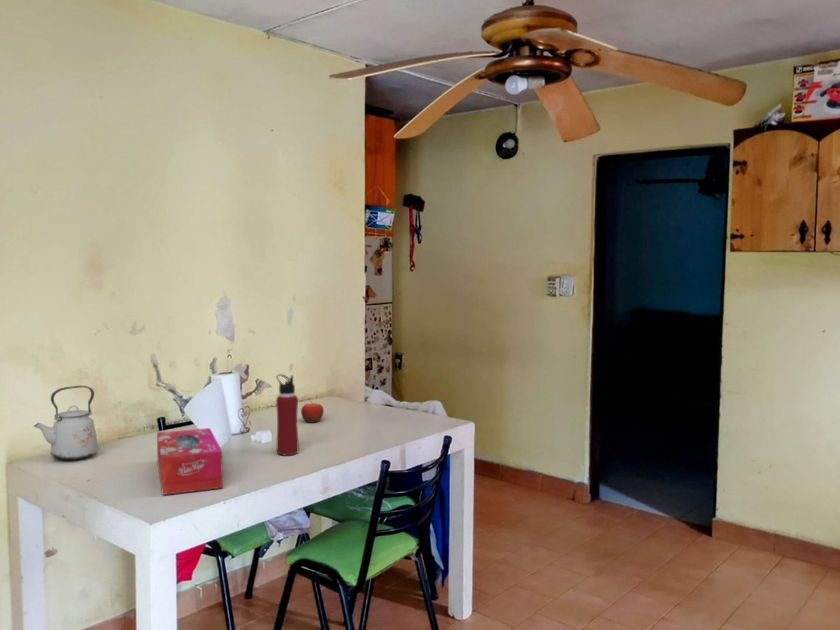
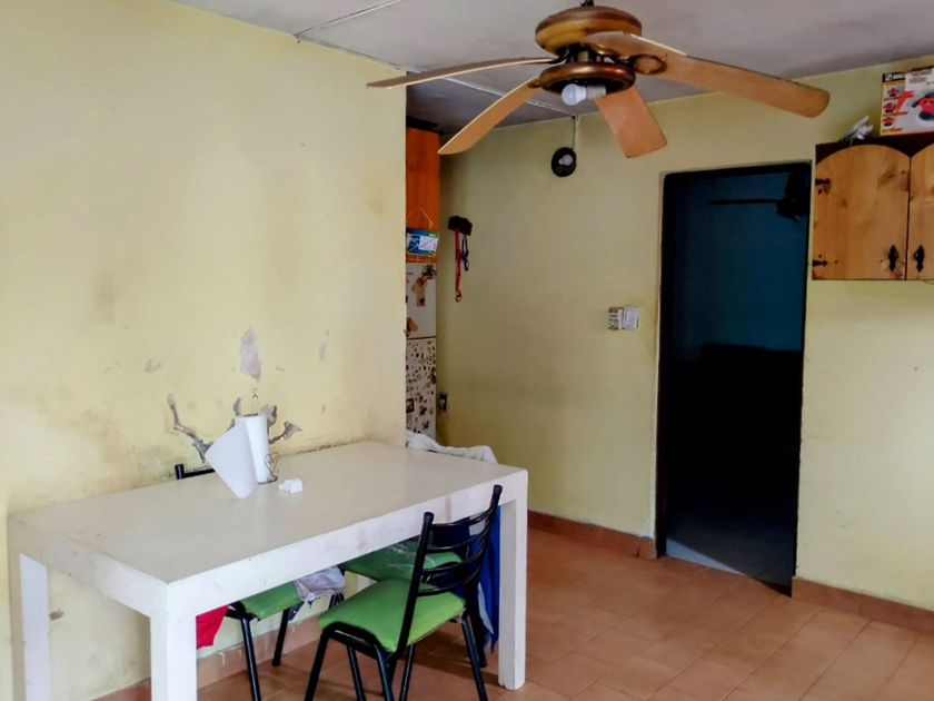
- fruit [300,402,325,423]
- kettle [33,385,99,461]
- tissue box [156,427,224,496]
- water bottle [275,373,299,456]
